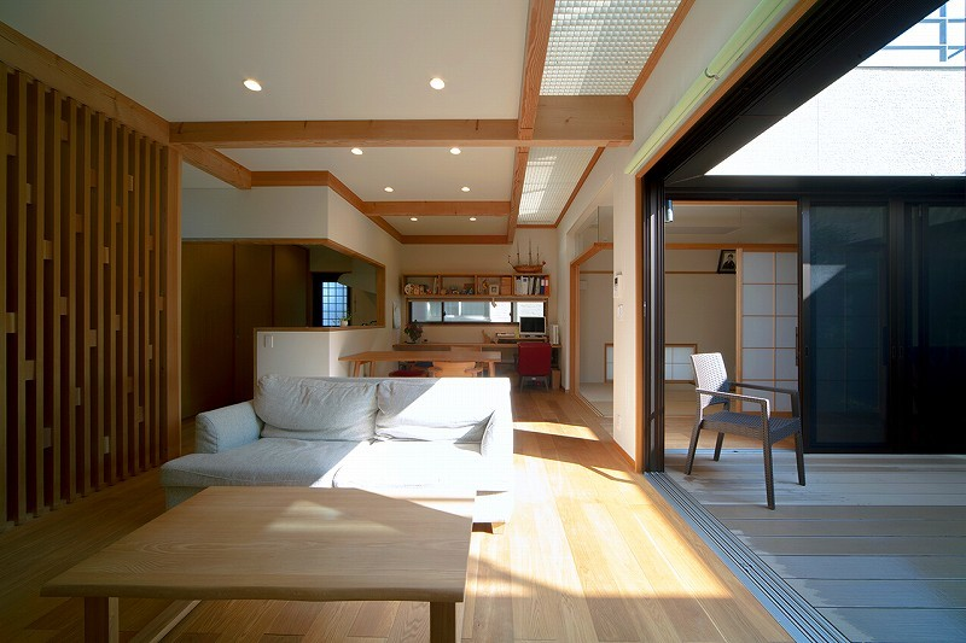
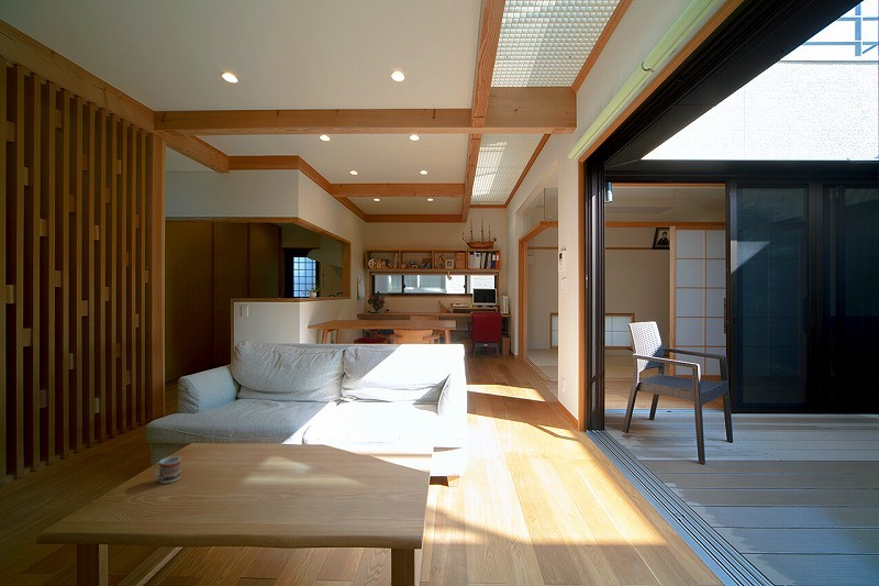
+ cup [153,455,181,485]
